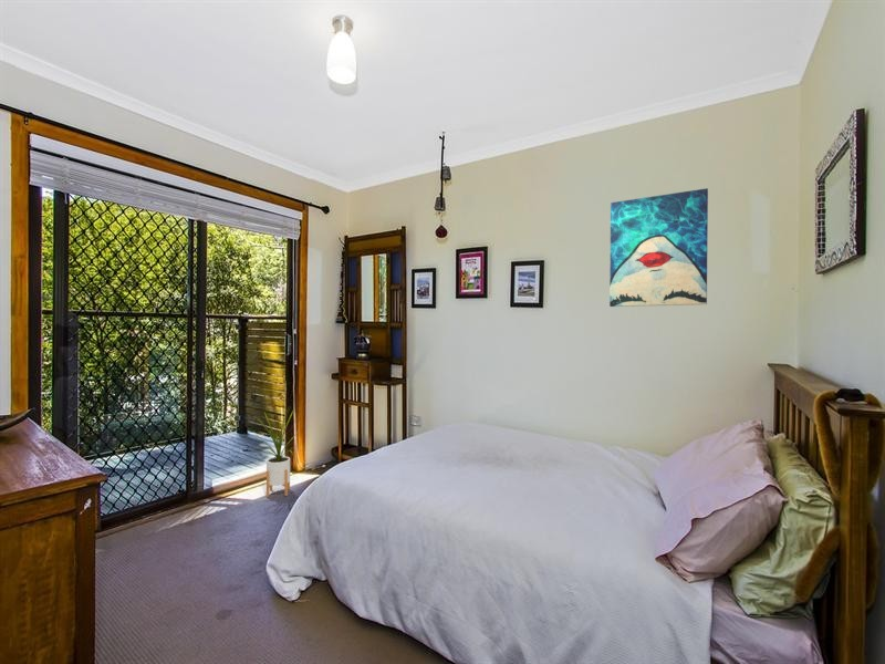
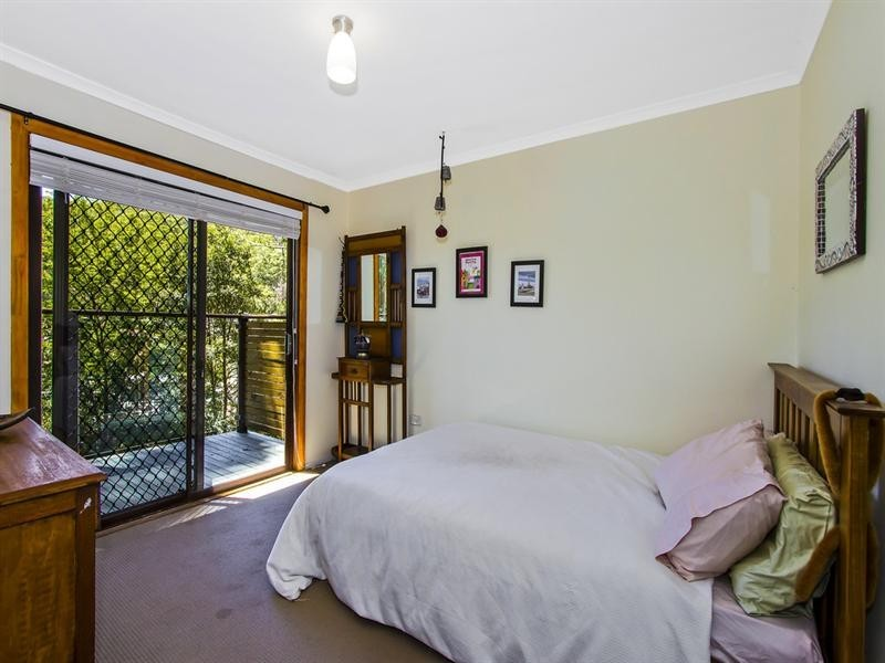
- wall art [608,187,709,308]
- house plant [253,406,305,498]
